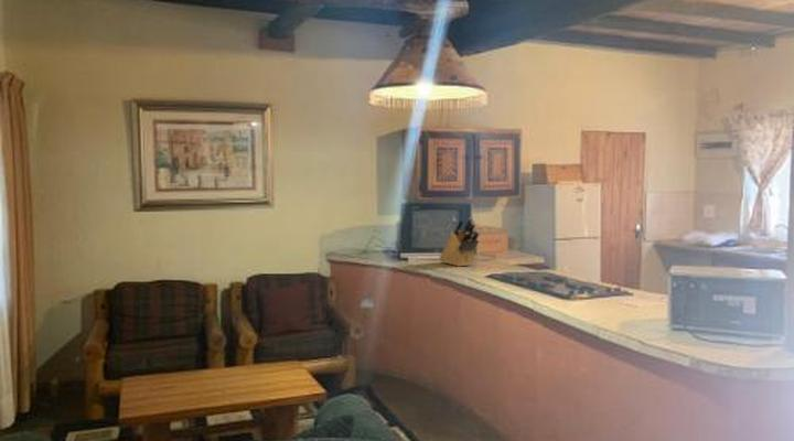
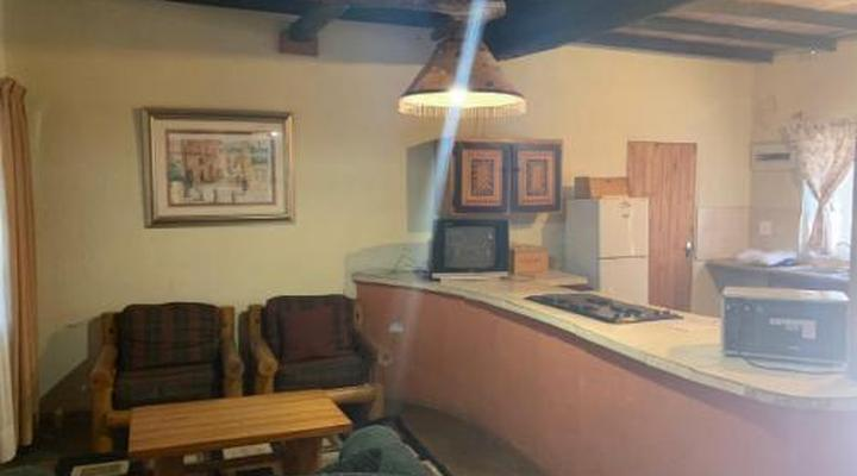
- knife block [439,216,481,268]
